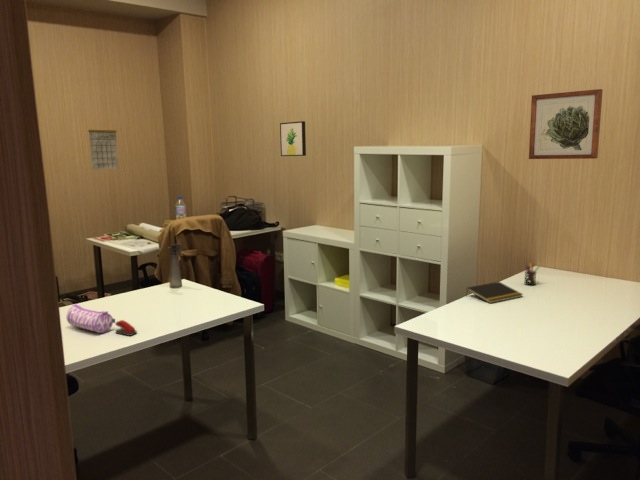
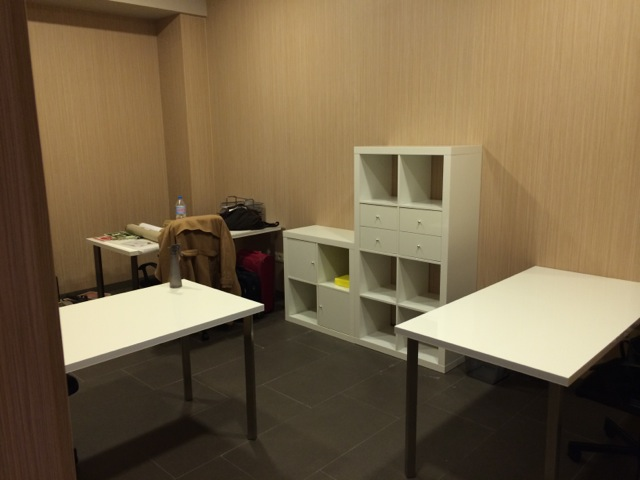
- calendar [87,129,120,171]
- pencil case [66,303,116,334]
- wall art [279,120,307,157]
- pen holder [523,262,541,286]
- wall art [528,88,604,160]
- stapler [114,319,138,337]
- notepad [465,281,524,304]
